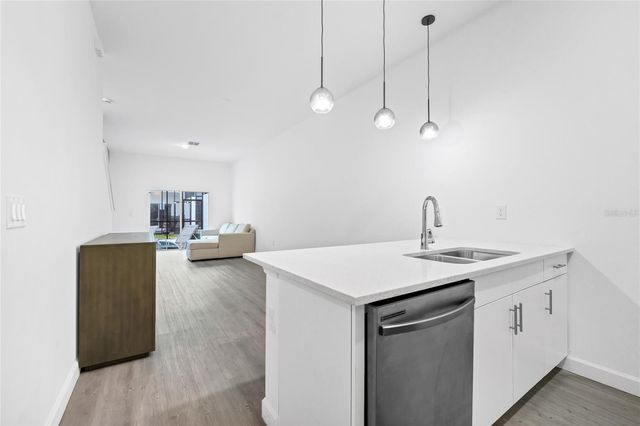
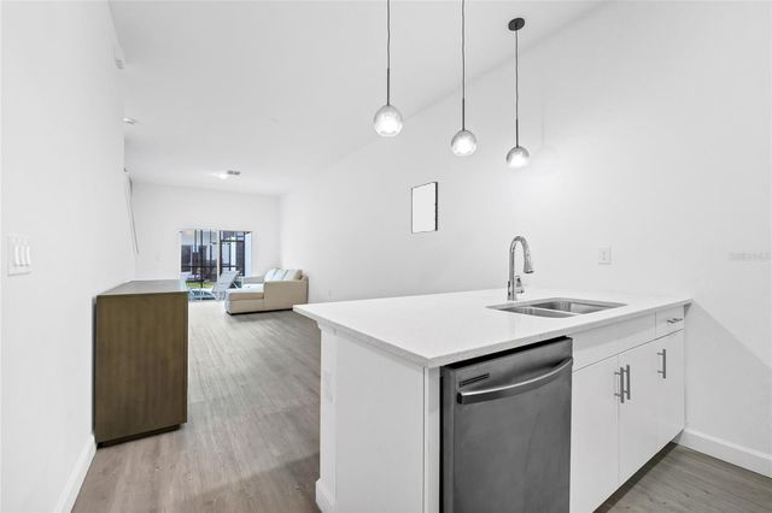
+ wall art [410,181,439,234]
